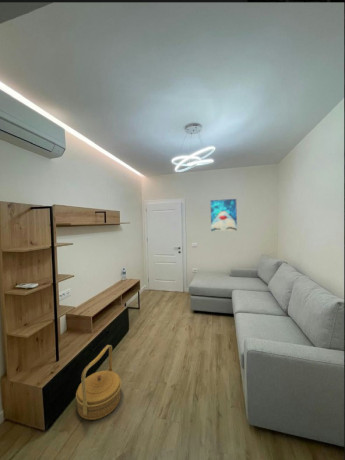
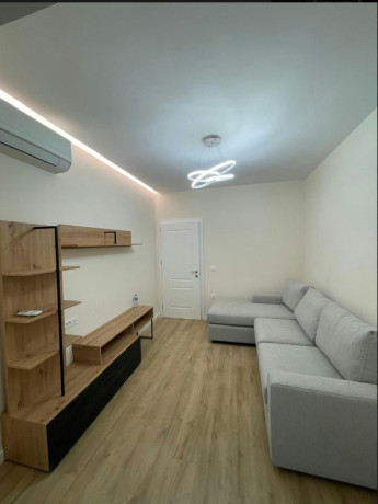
- woven basket [75,344,122,421]
- wall art [209,198,238,232]
